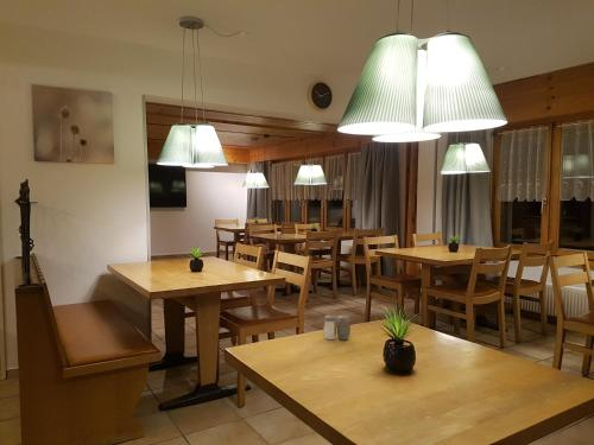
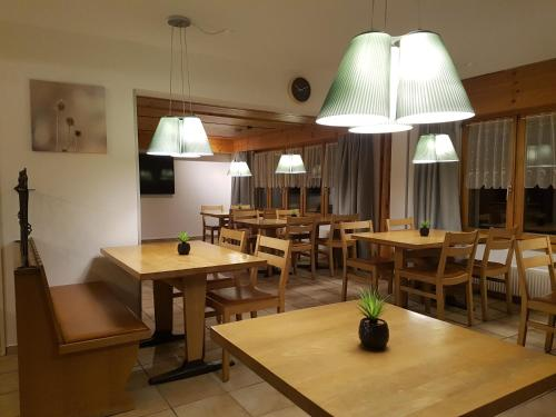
- salt and pepper shaker [322,314,352,342]
